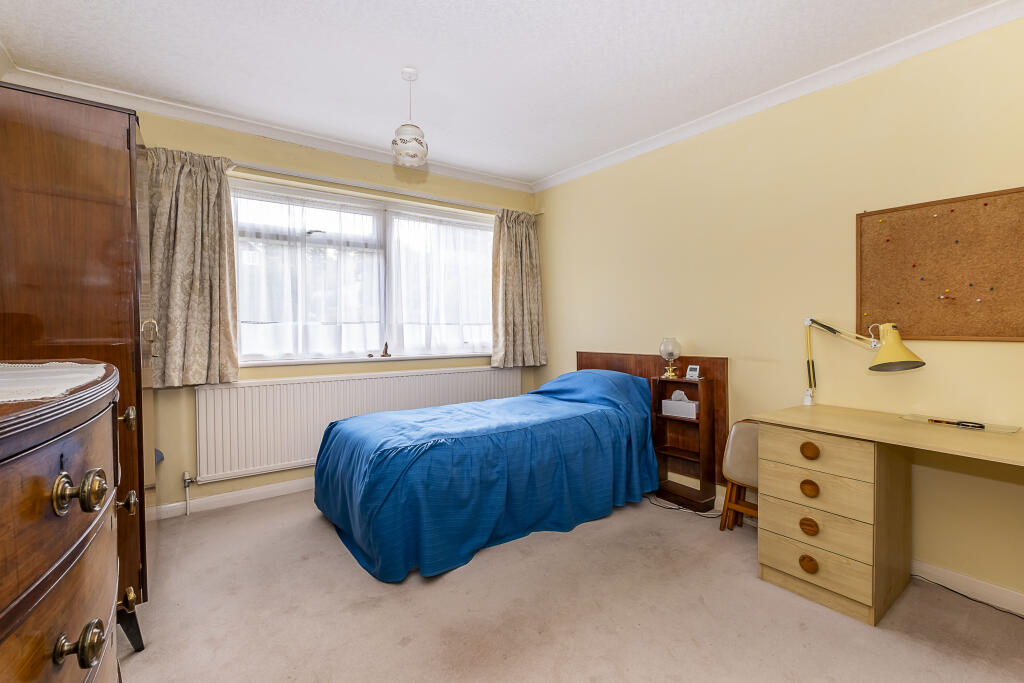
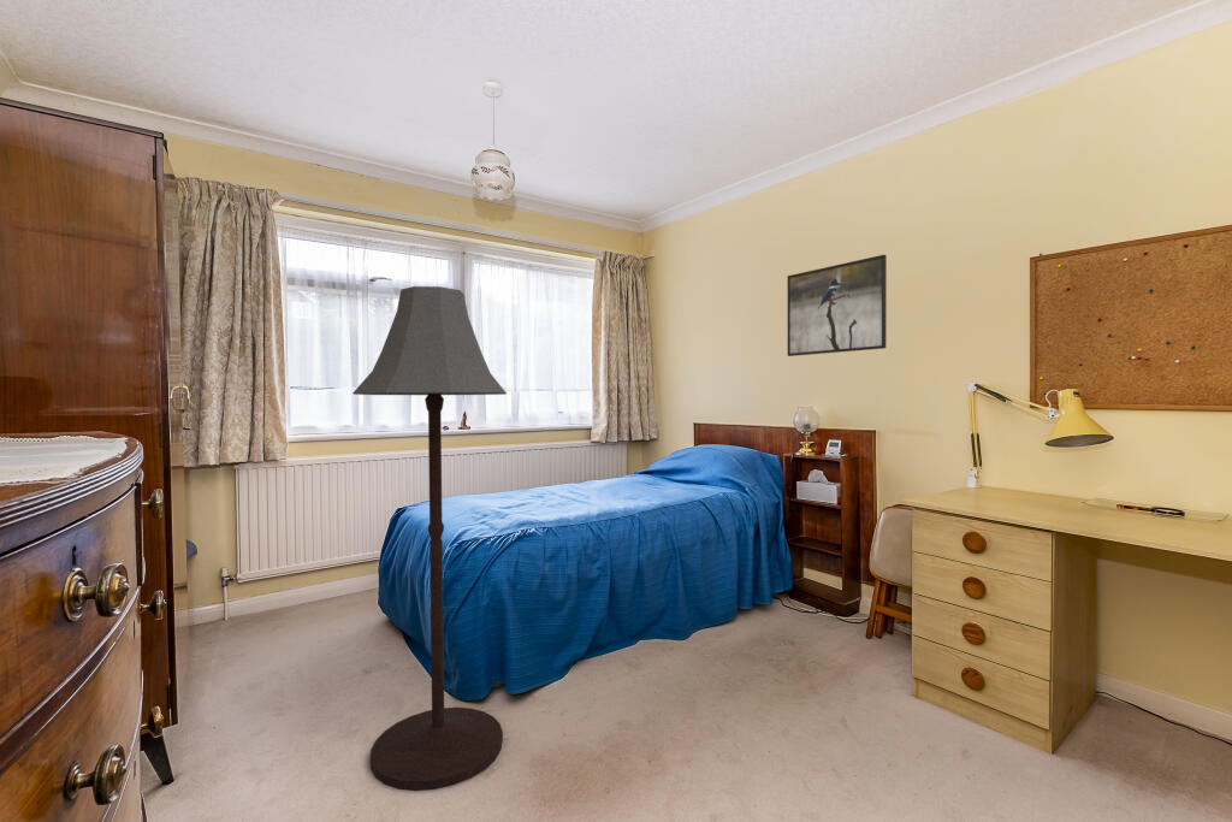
+ floor lamp [351,285,508,792]
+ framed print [787,254,888,357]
